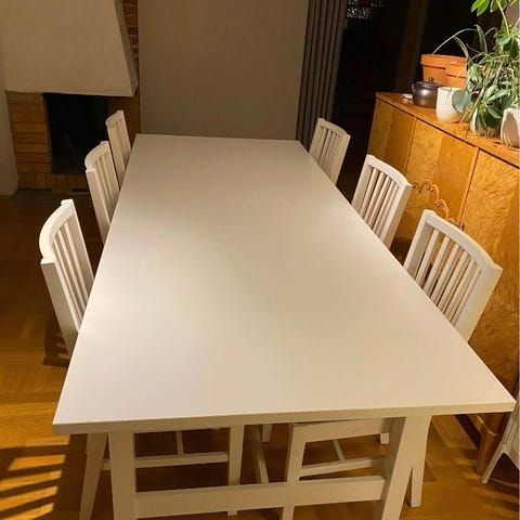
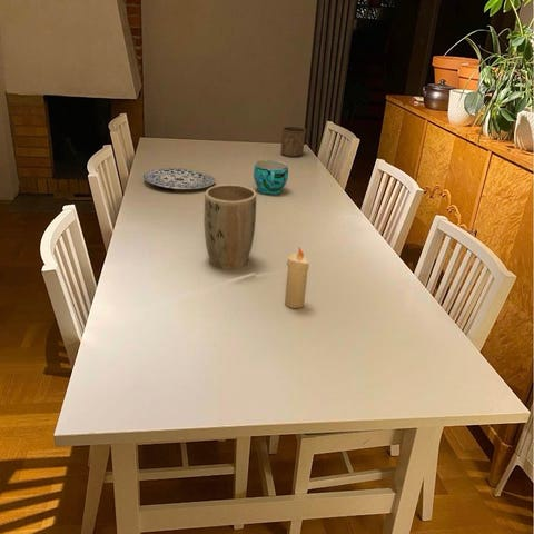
+ cup [253,159,289,196]
+ cup [279,126,307,158]
+ plant pot [202,184,257,270]
+ plate [142,167,216,190]
+ candle [284,246,309,309]
